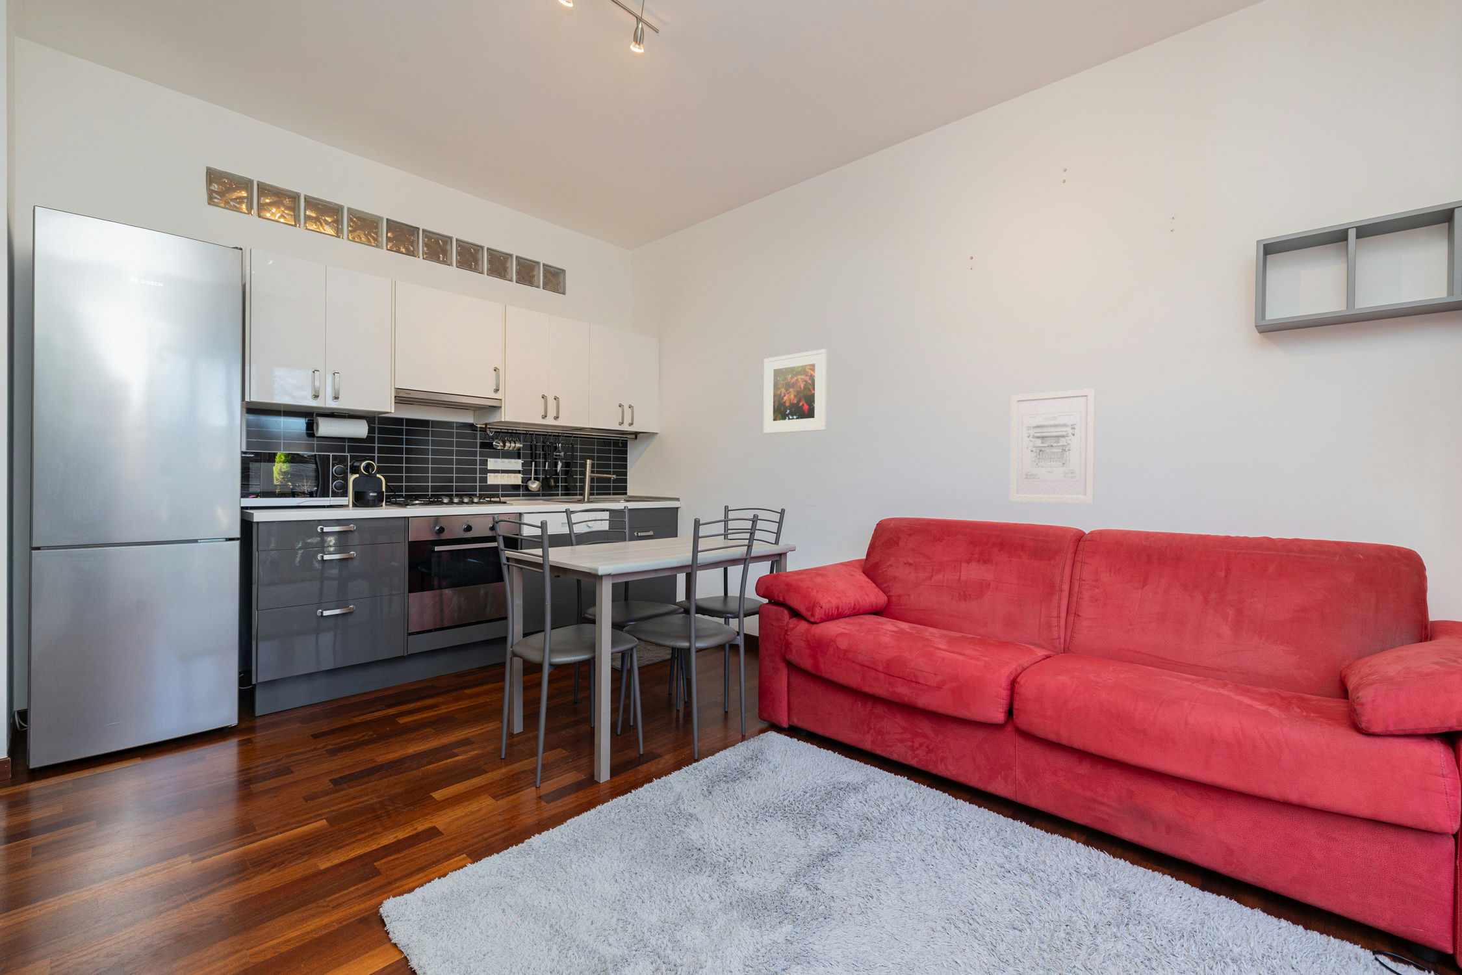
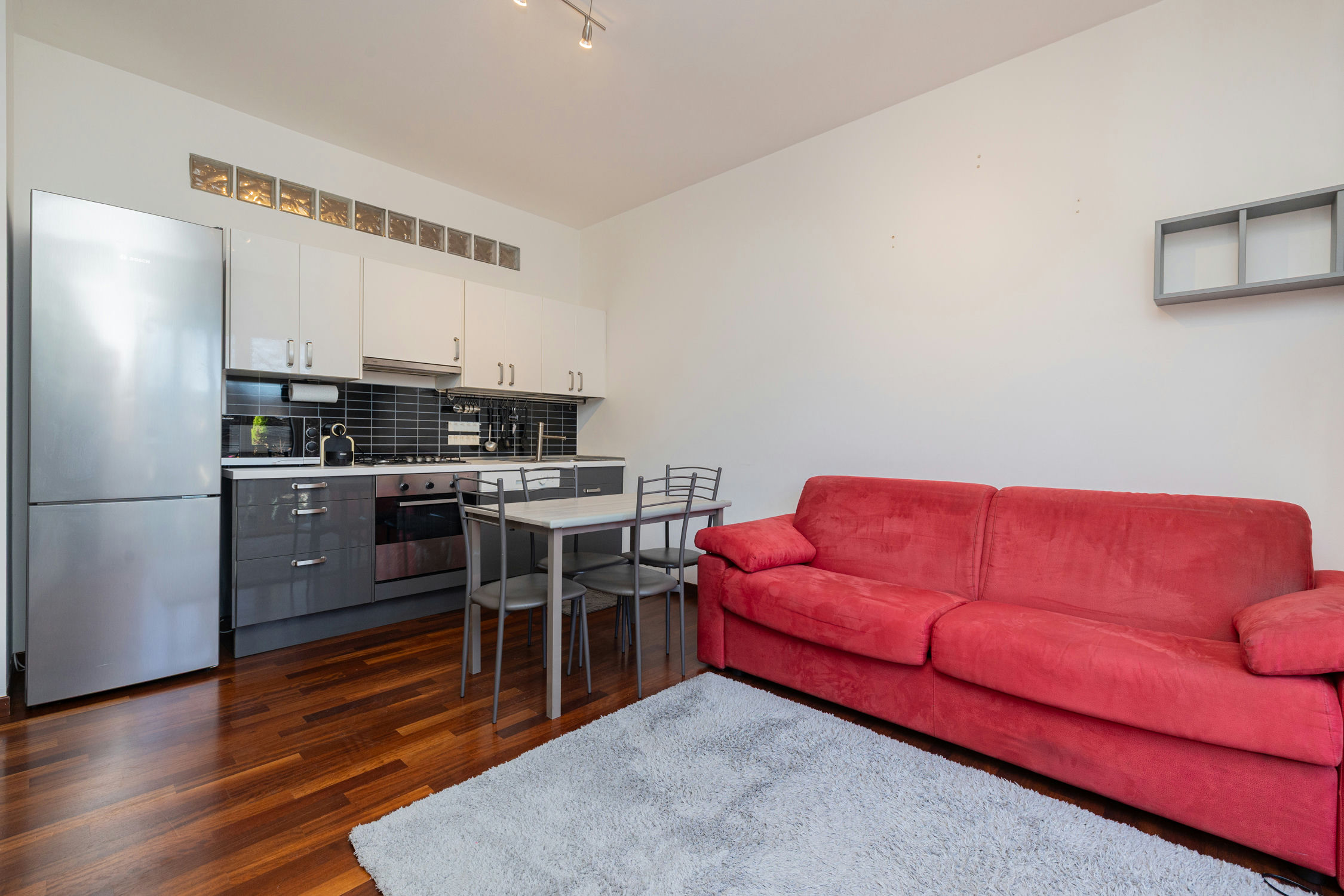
- wall art [1009,388,1096,504]
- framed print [763,348,828,434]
